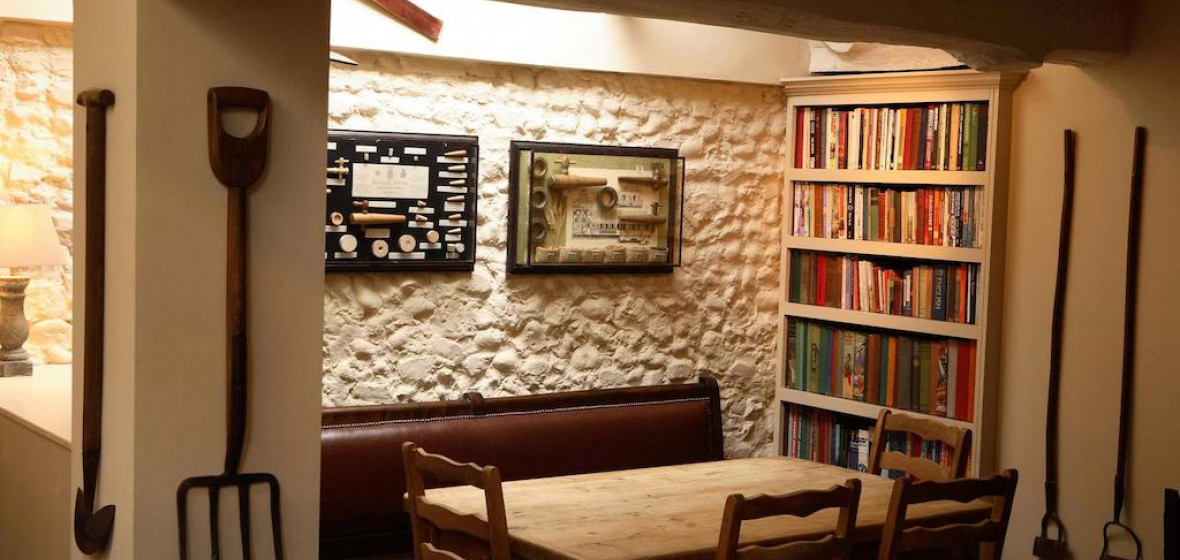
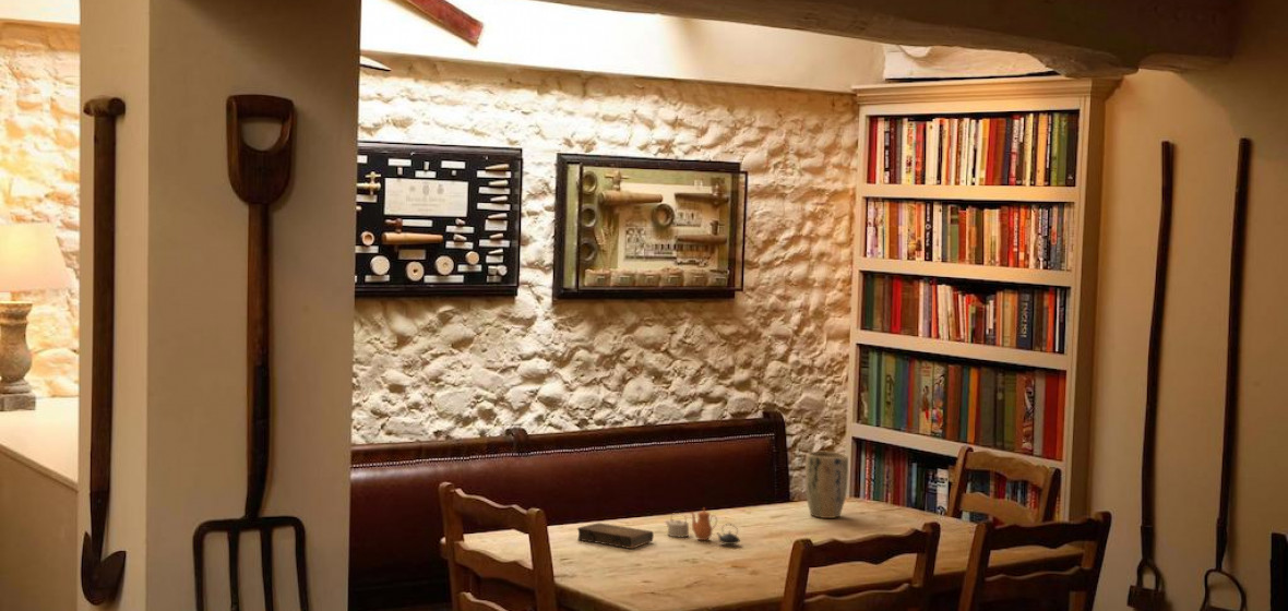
+ plant pot [804,451,849,519]
+ book [576,523,655,550]
+ teapot [665,507,741,546]
